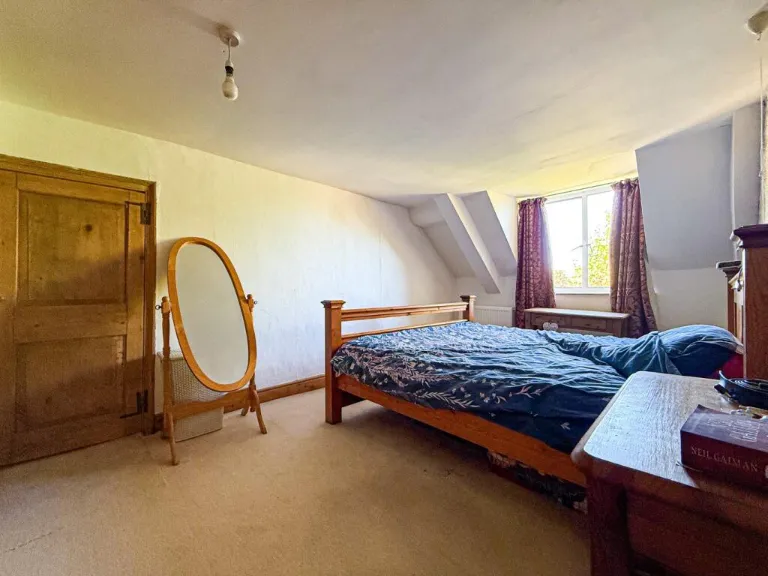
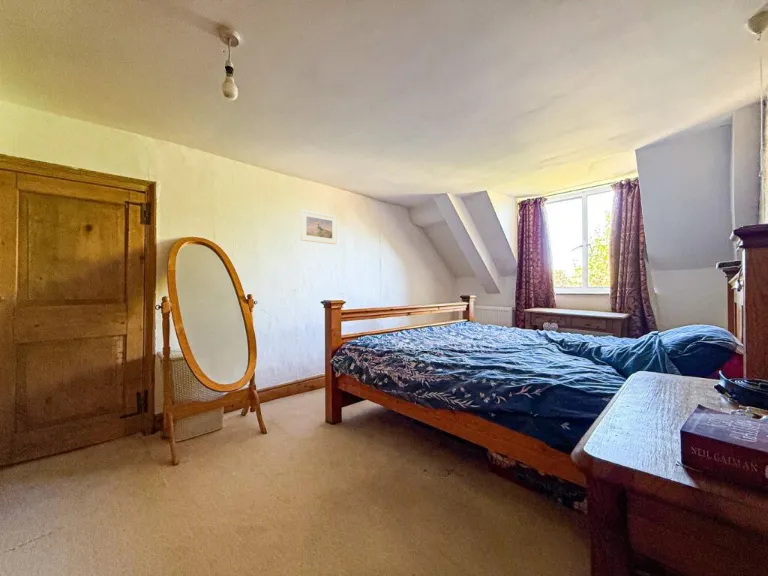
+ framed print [300,209,338,245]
